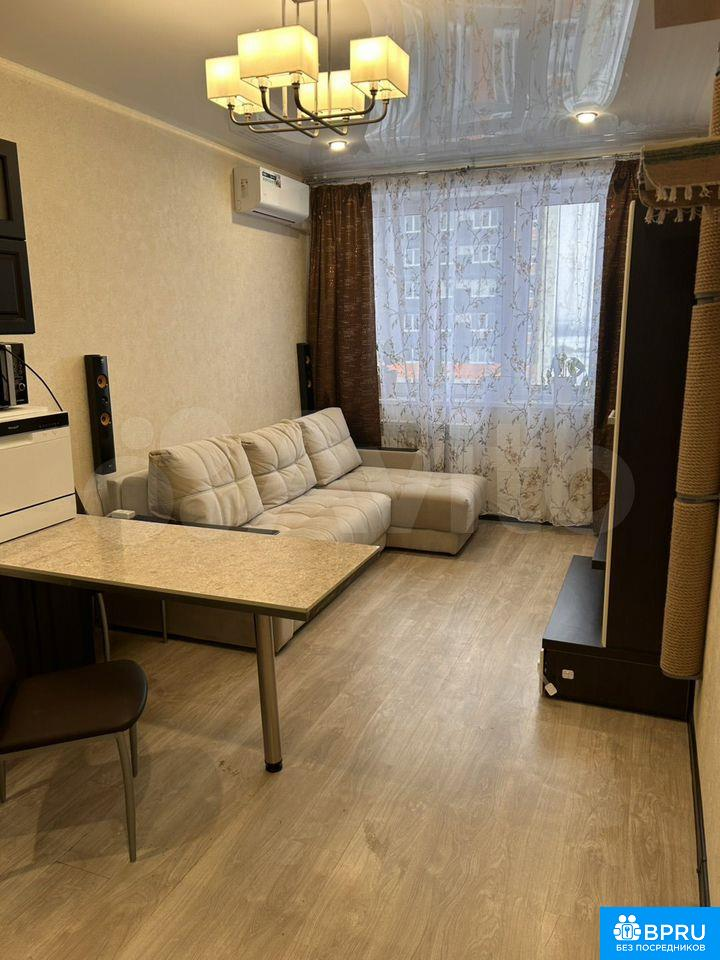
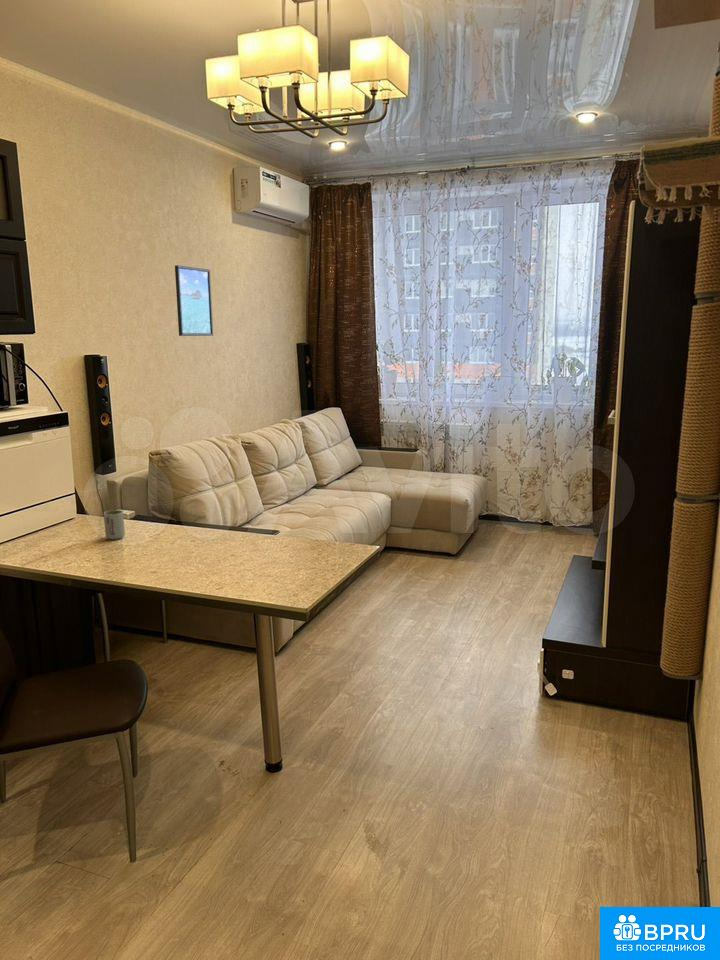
+ cup [103,509,126,541]
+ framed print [174,264,214,337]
